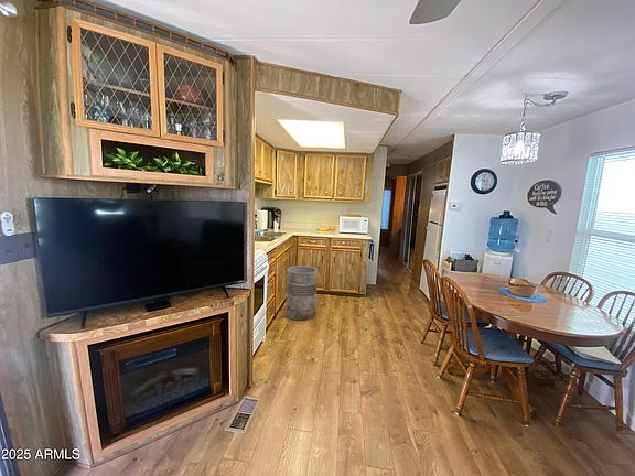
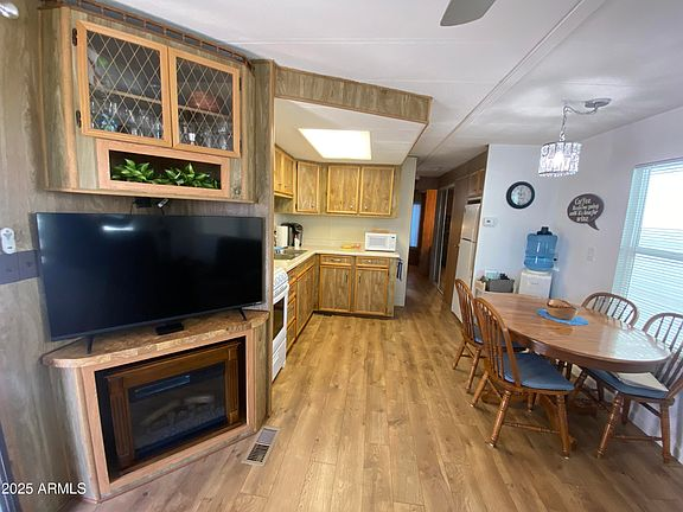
- trash can [284,264,319,322]
